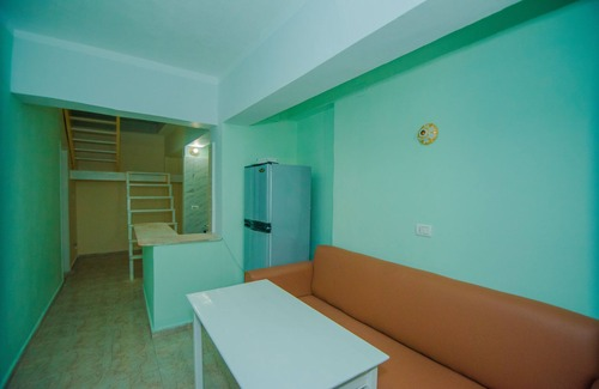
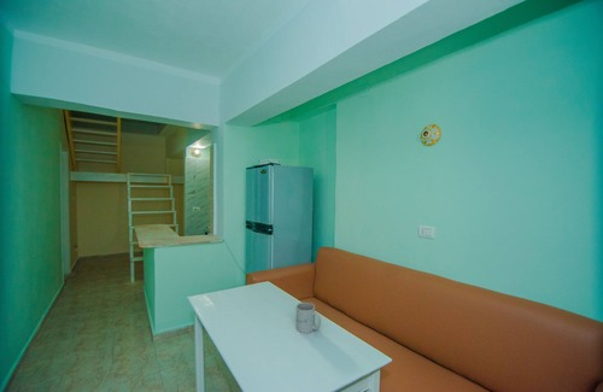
+ mug [295,302,322,334]
